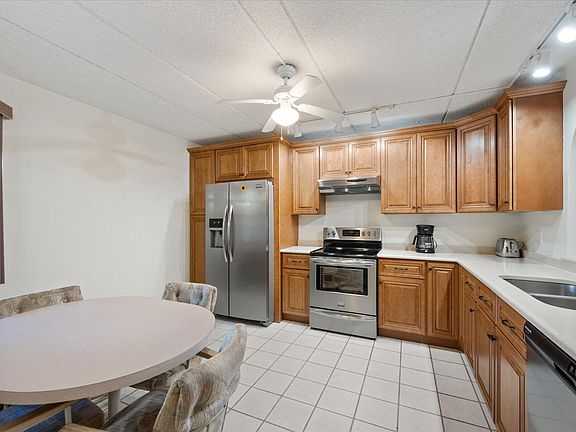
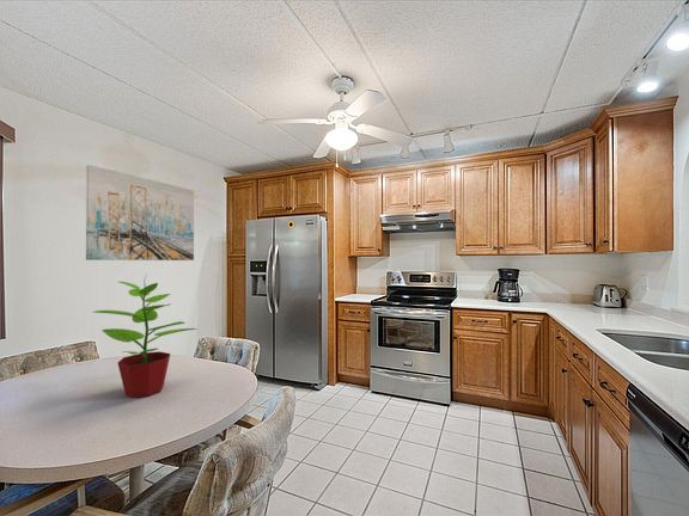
+ potted plant [93,275,197,399]
+ wall art [85,164,195,262]
